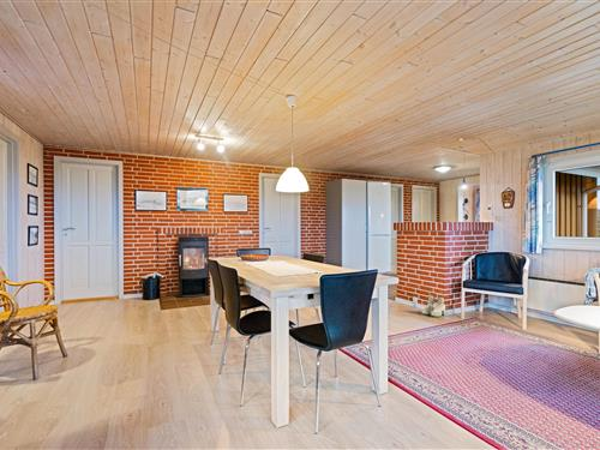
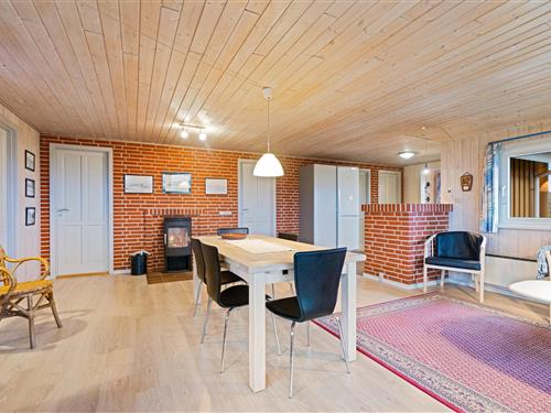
- boots [421,294,446,318]
